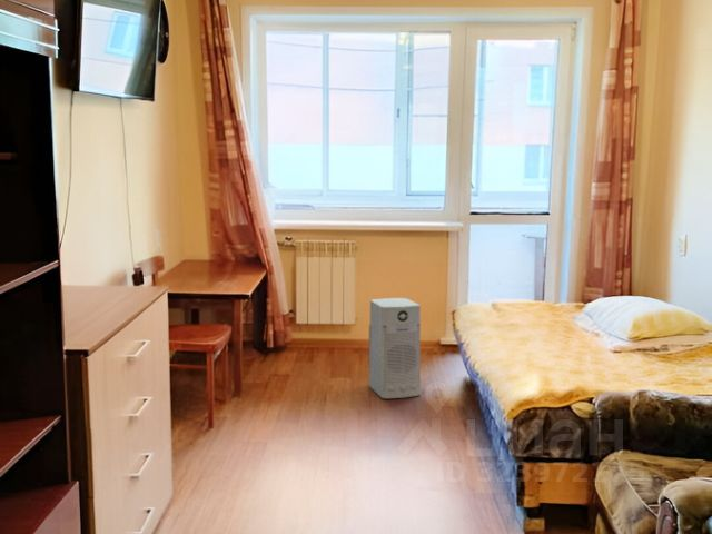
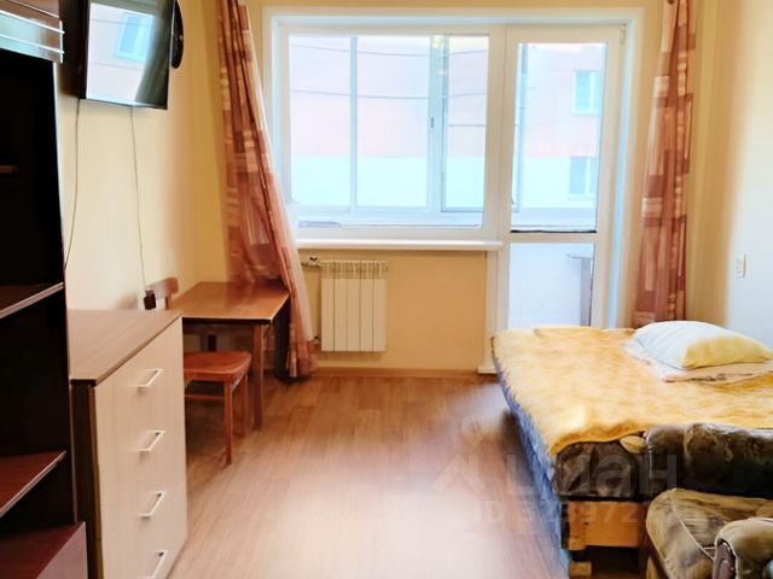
- air purifier [367,297,422,399]
